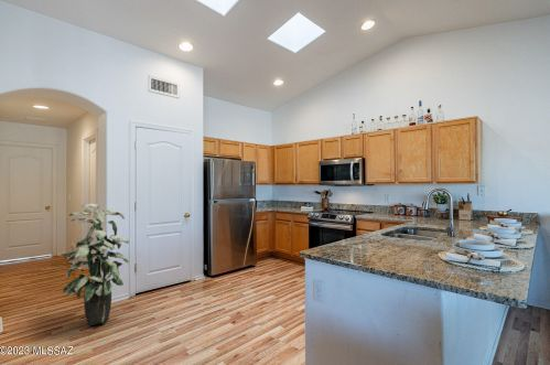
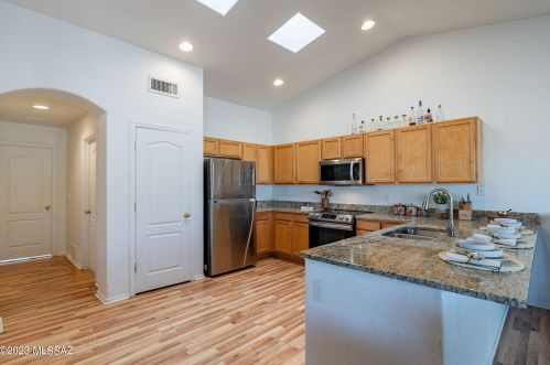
- indoor plant [60,203,130,326]
